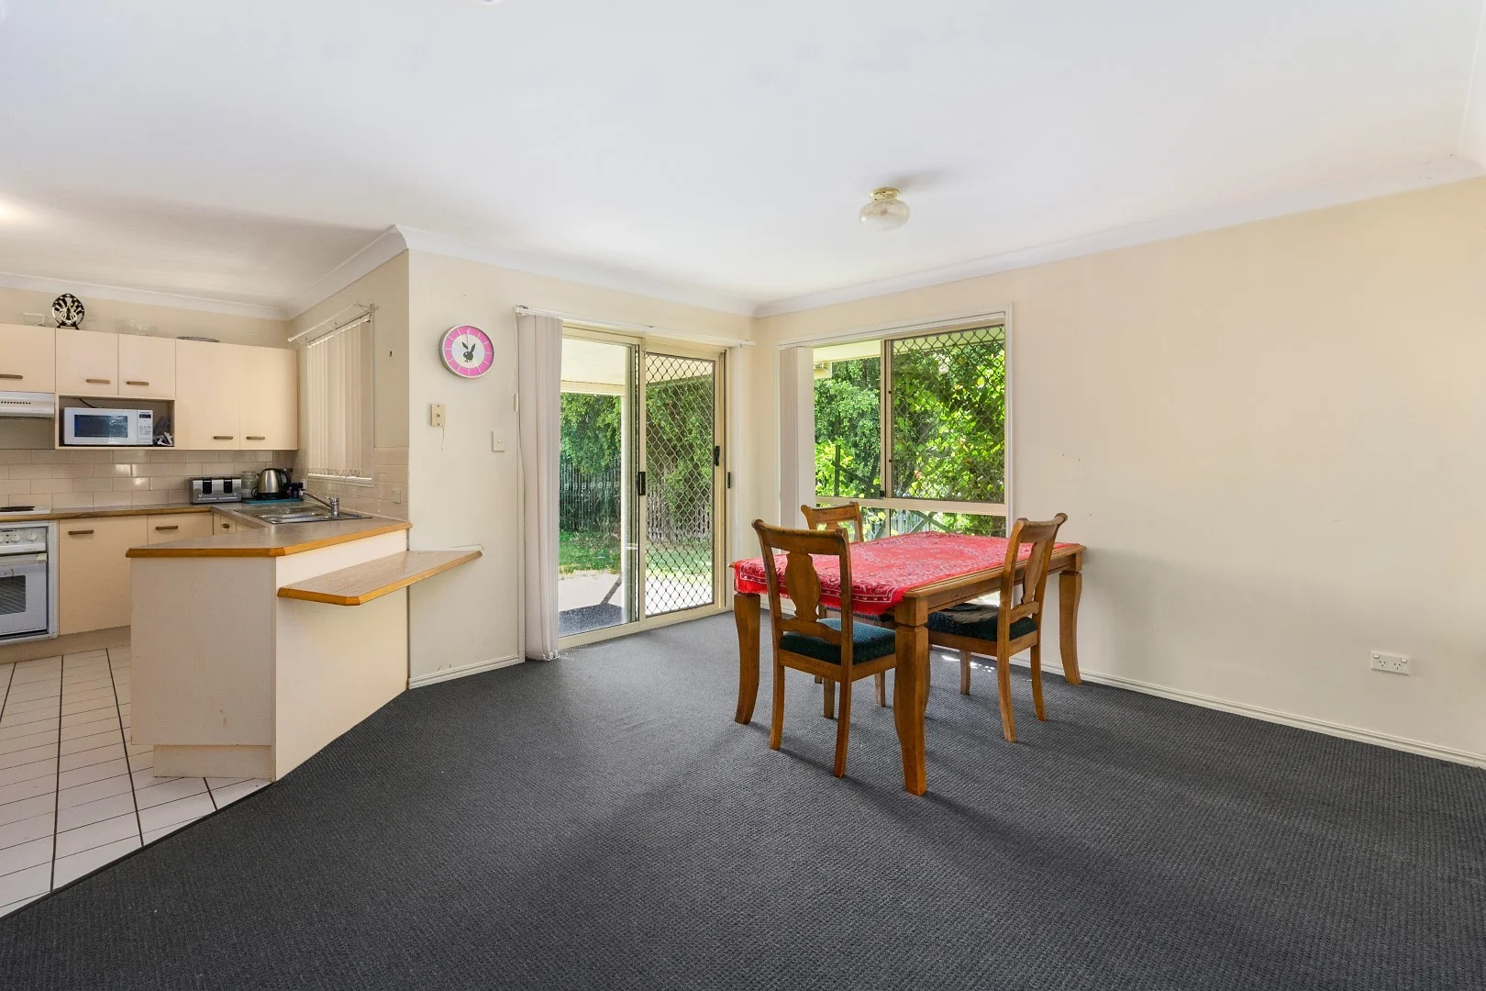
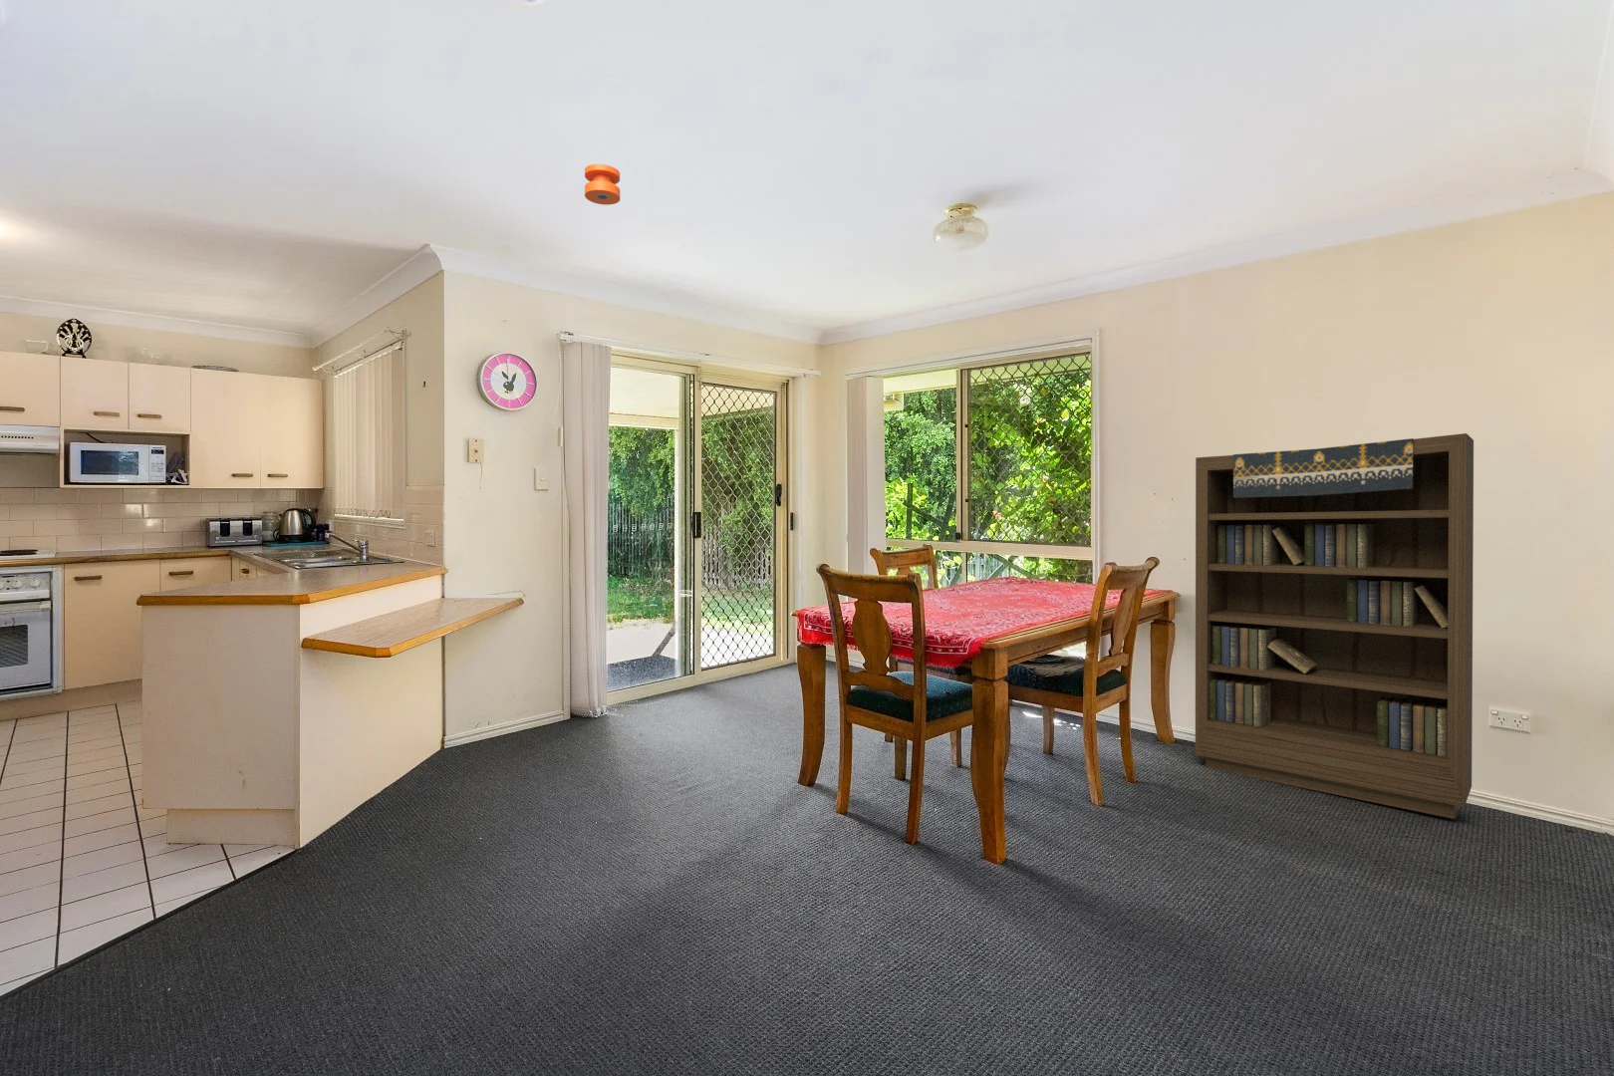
+ bookcase [1195,432,1475,820]
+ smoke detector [584,163,621,207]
